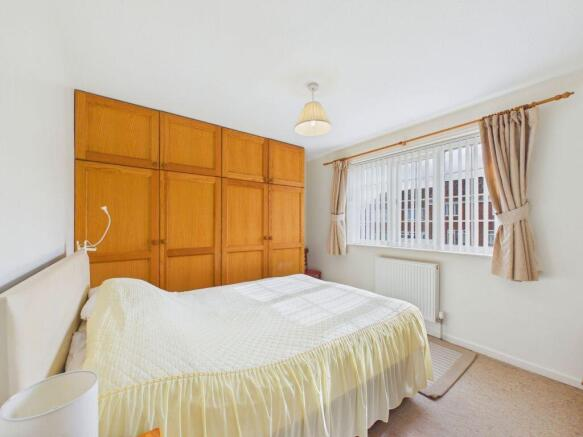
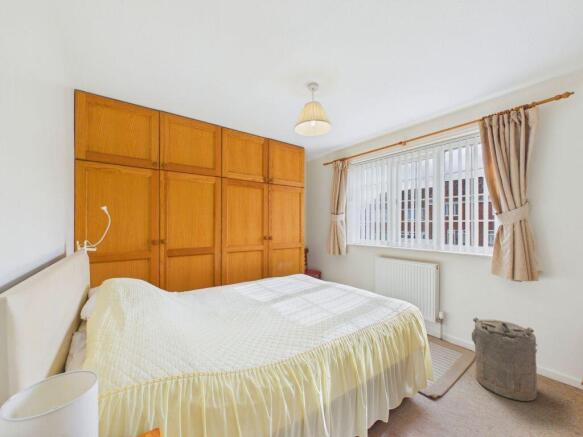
+ laundry hamper [471,317,539,402]
